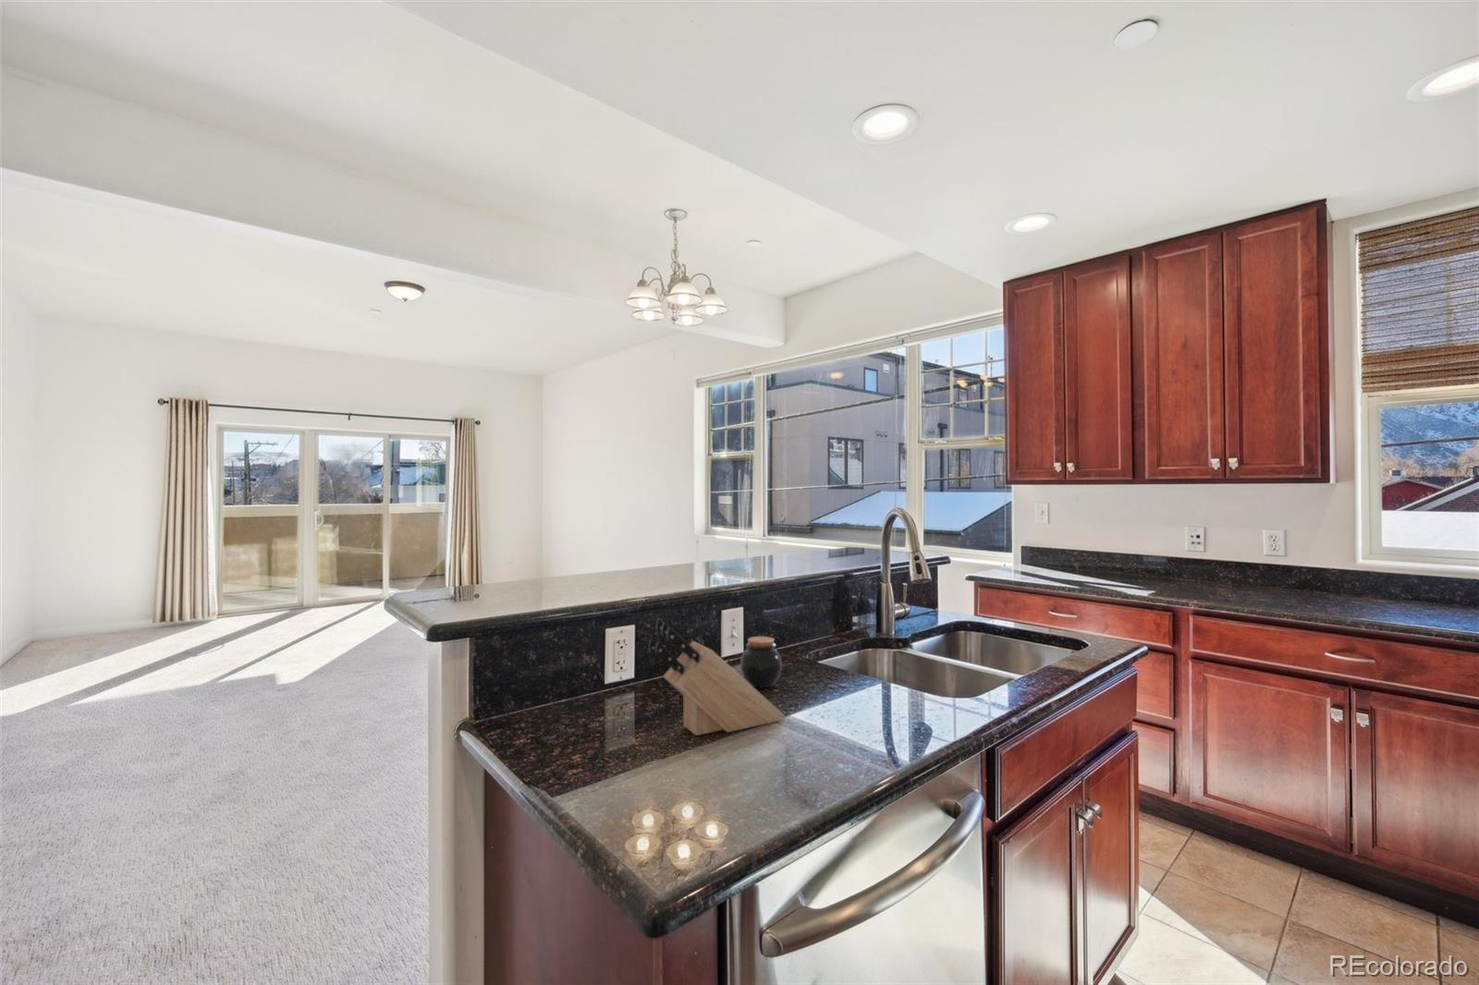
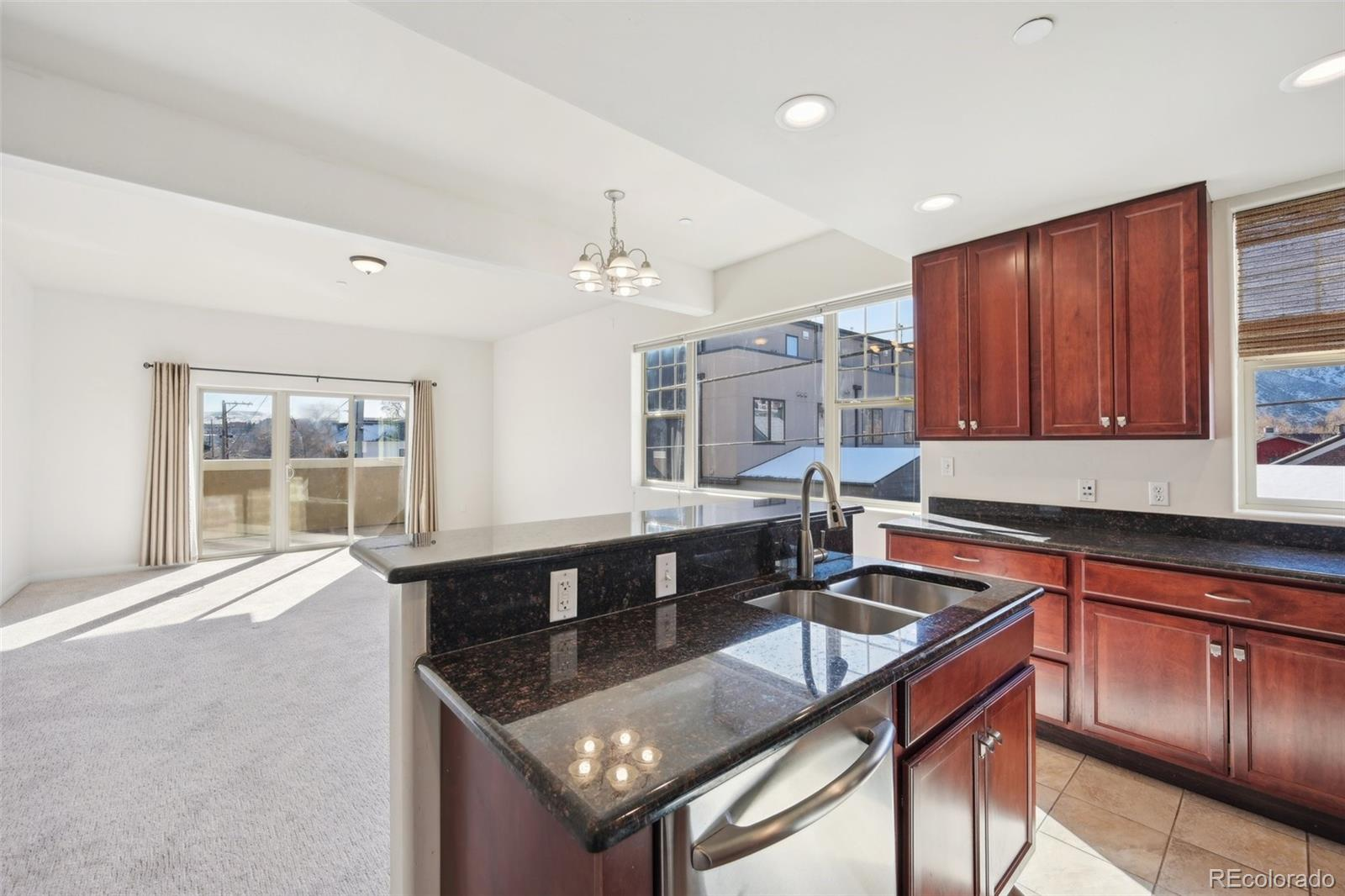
- jar [740,635,783,688]
- knife block [647,618,786,737]
